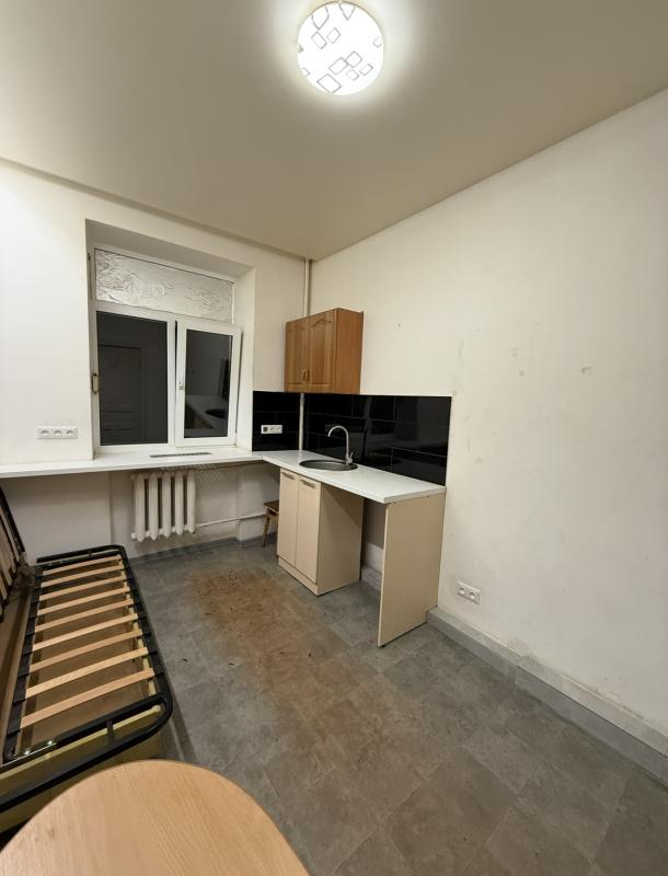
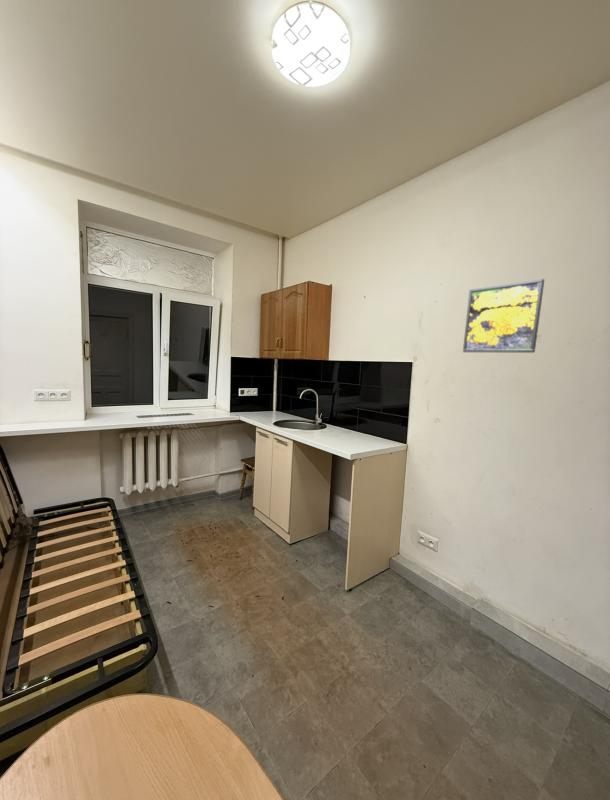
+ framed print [462,278,545,354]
